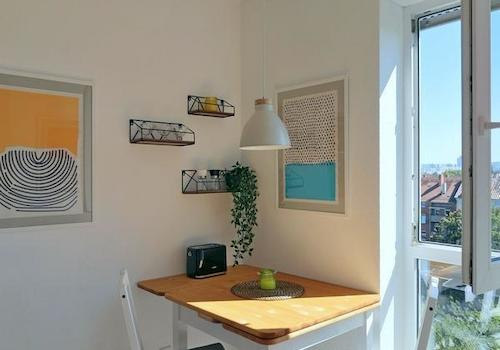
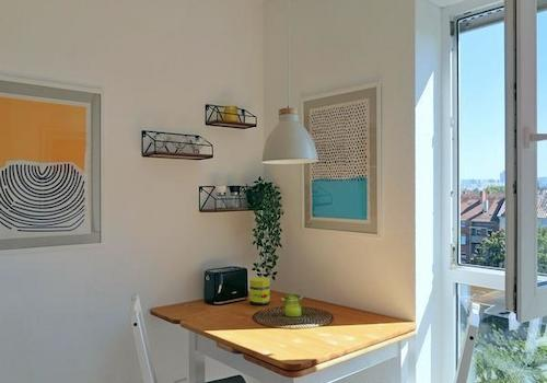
+ jar [248,277,270,306]
